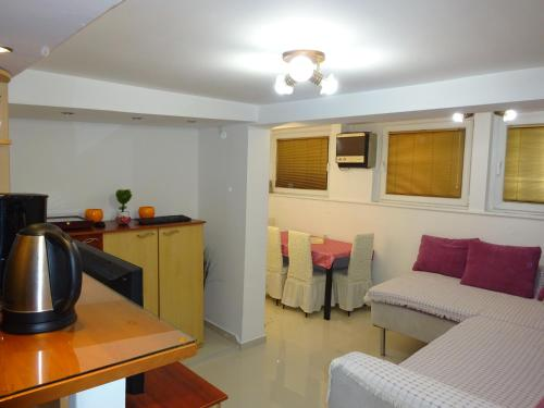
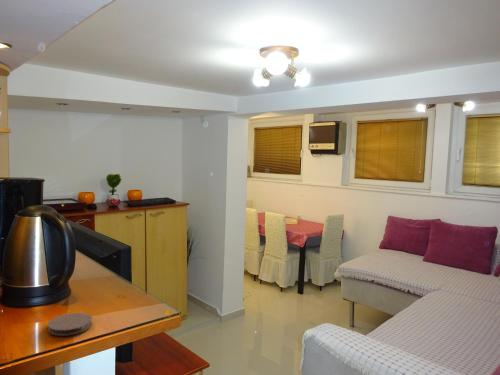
+ coaster [47,312,93,337]
